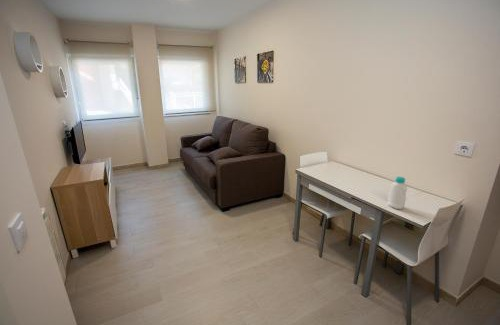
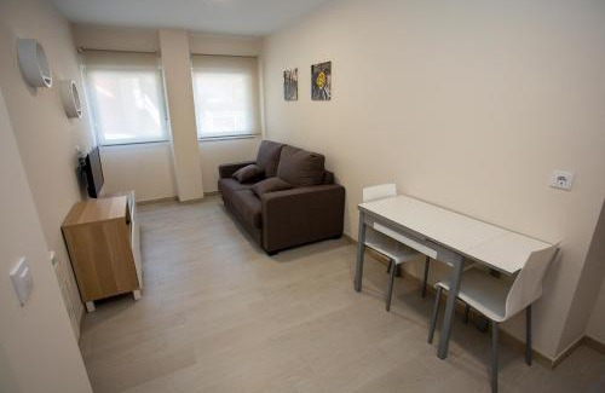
- bottle [387,176,408,210]
